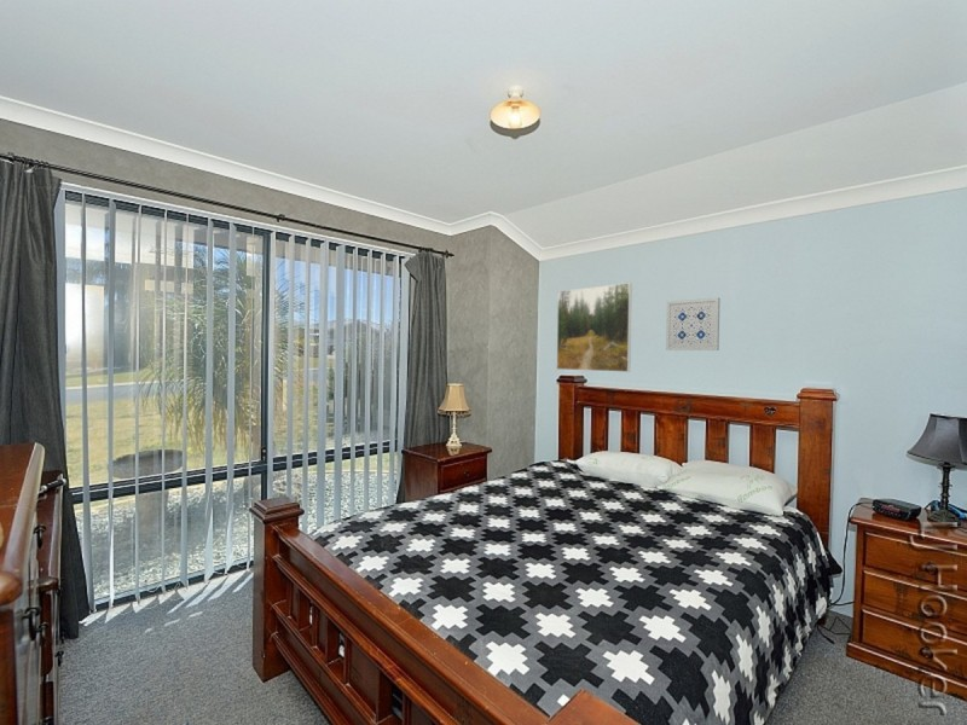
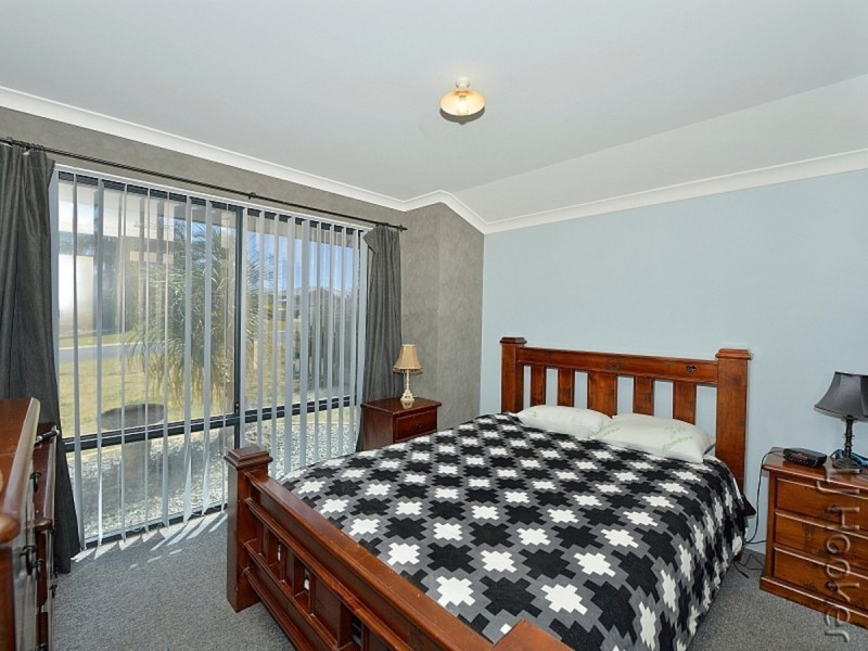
- wall art [665,296,722,352]
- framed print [556,282,633,373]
